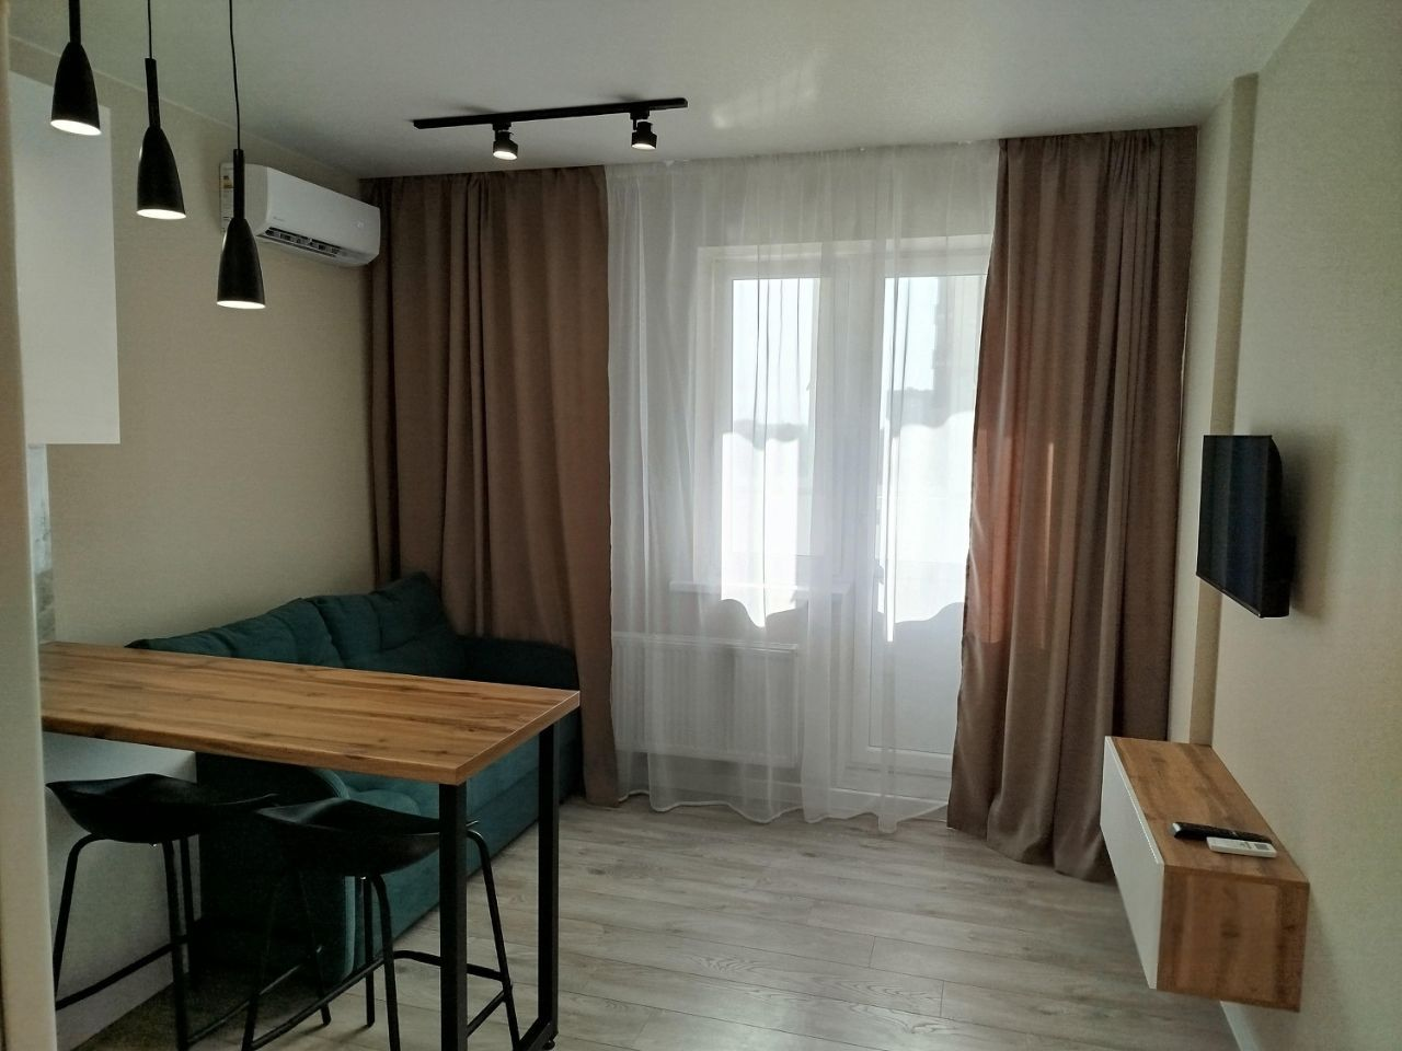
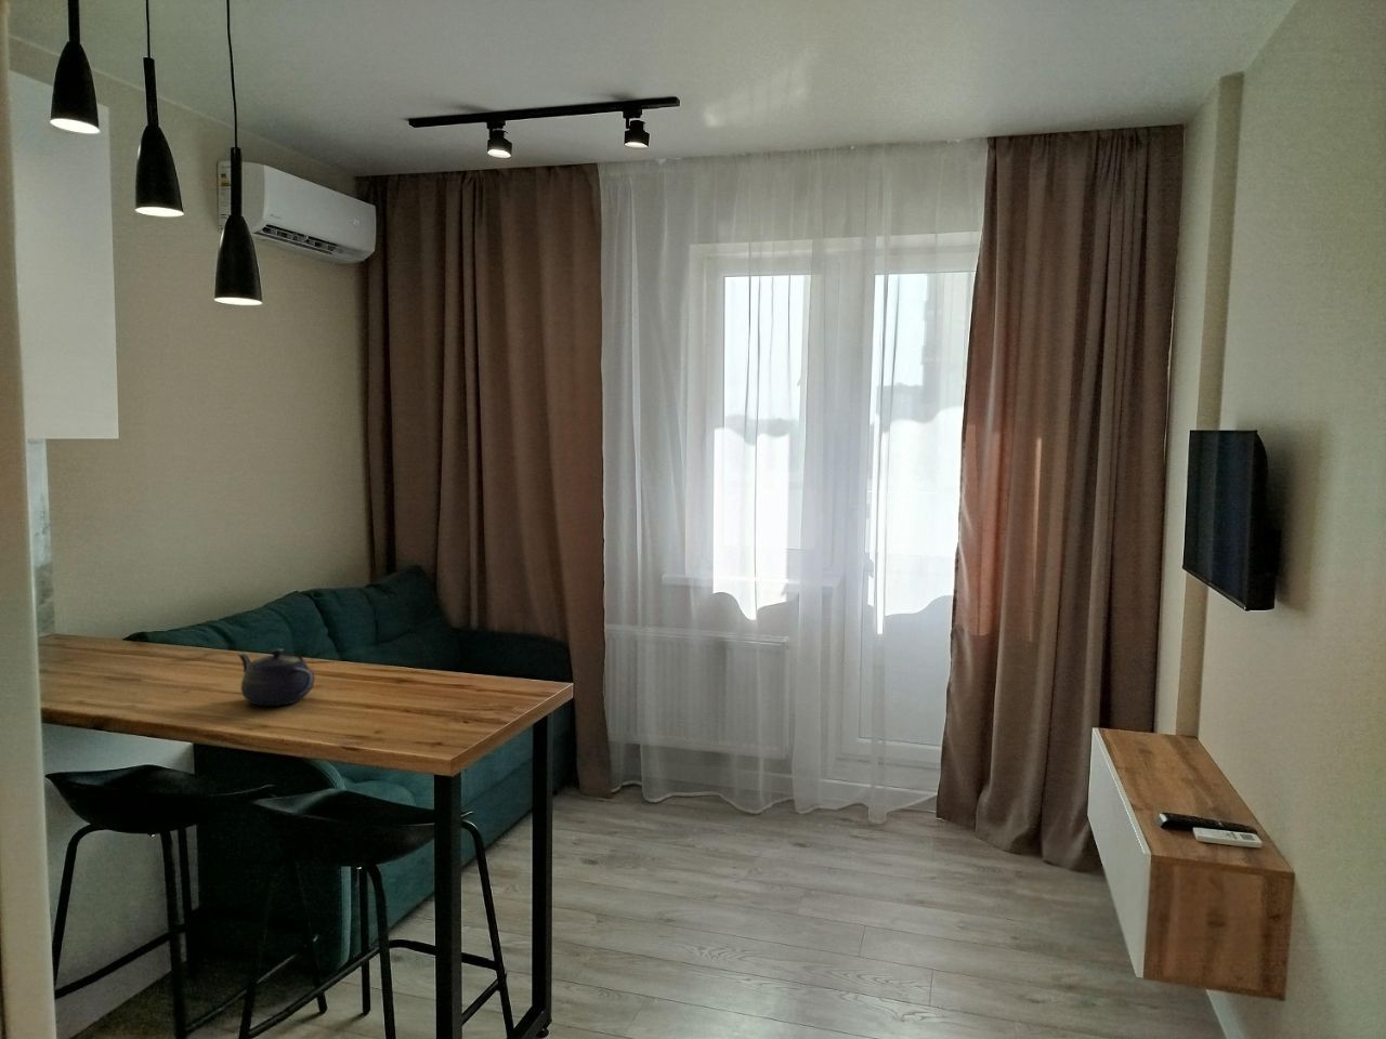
+ teapot [237,648,316,707]
